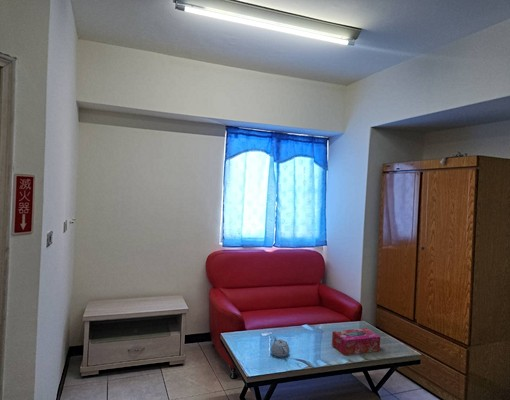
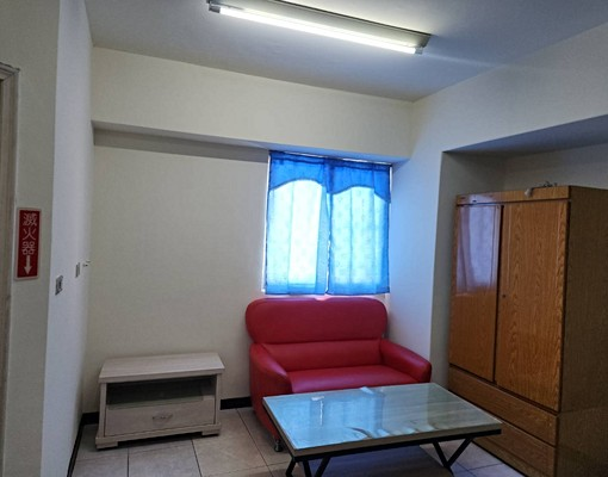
- teapot [270,335,291,358]
- tissue box [331,327,381,356]
